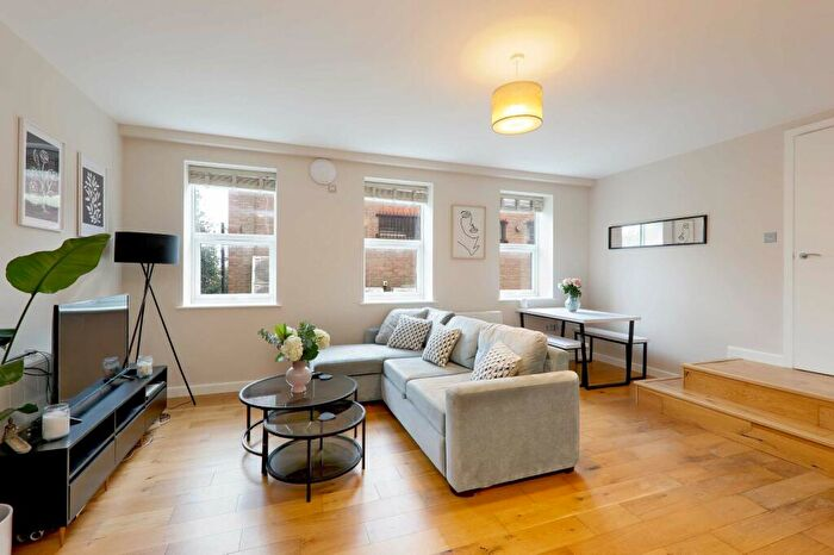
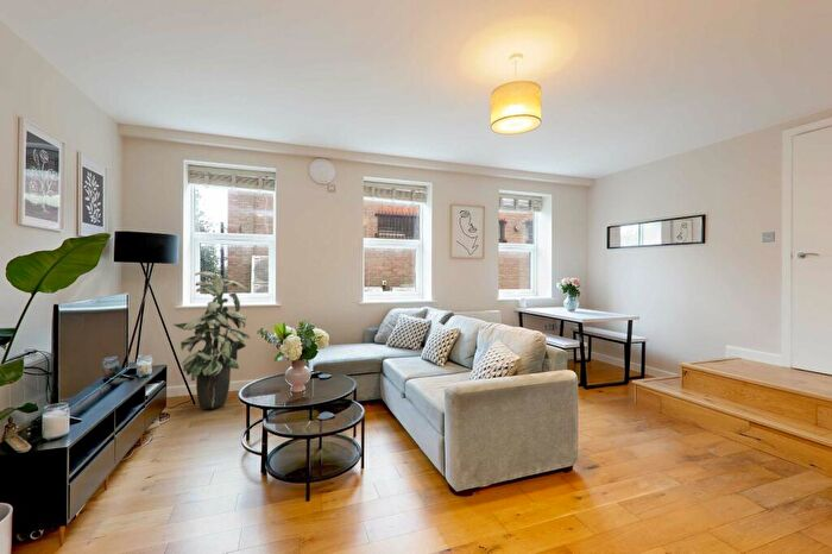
+ indoor plant [172,270,252,409]
